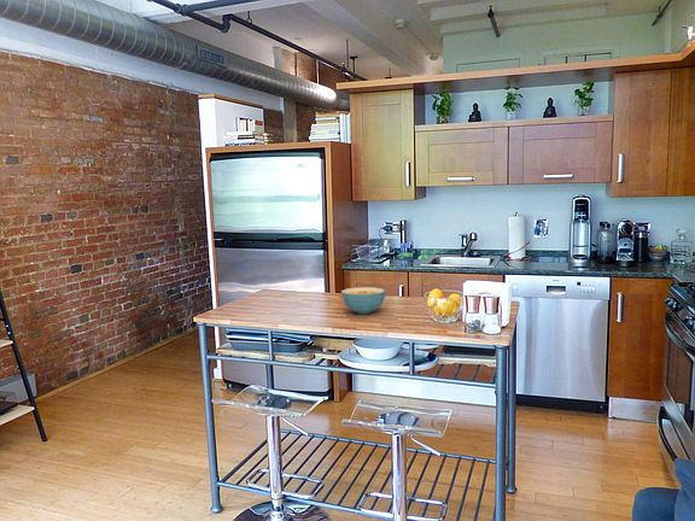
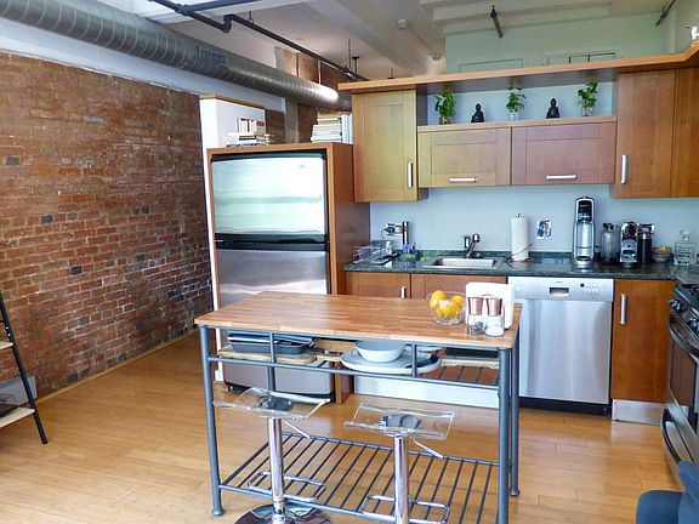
- cereal bowl [340,286,387,315]
